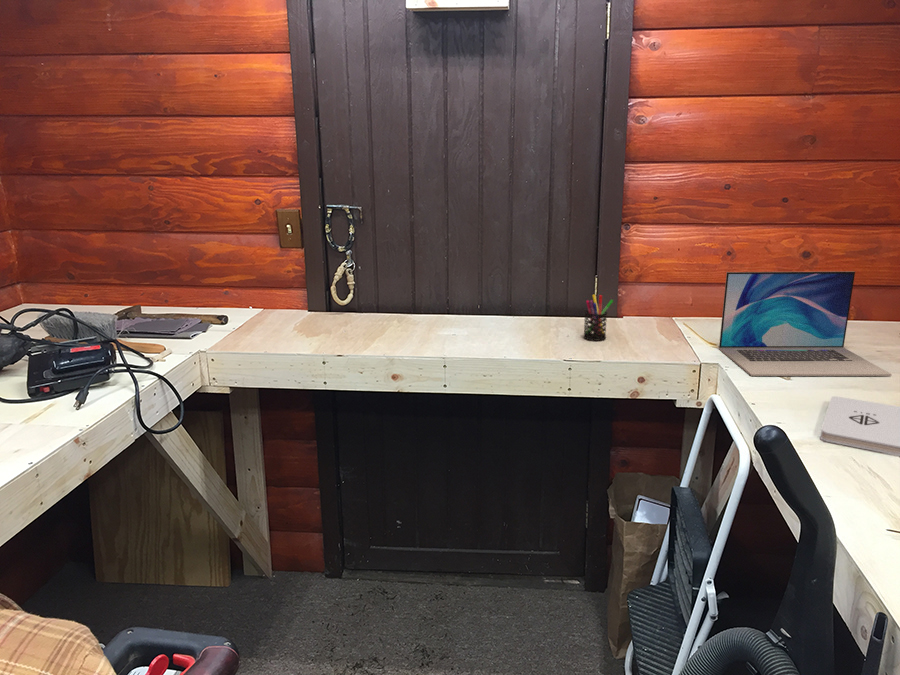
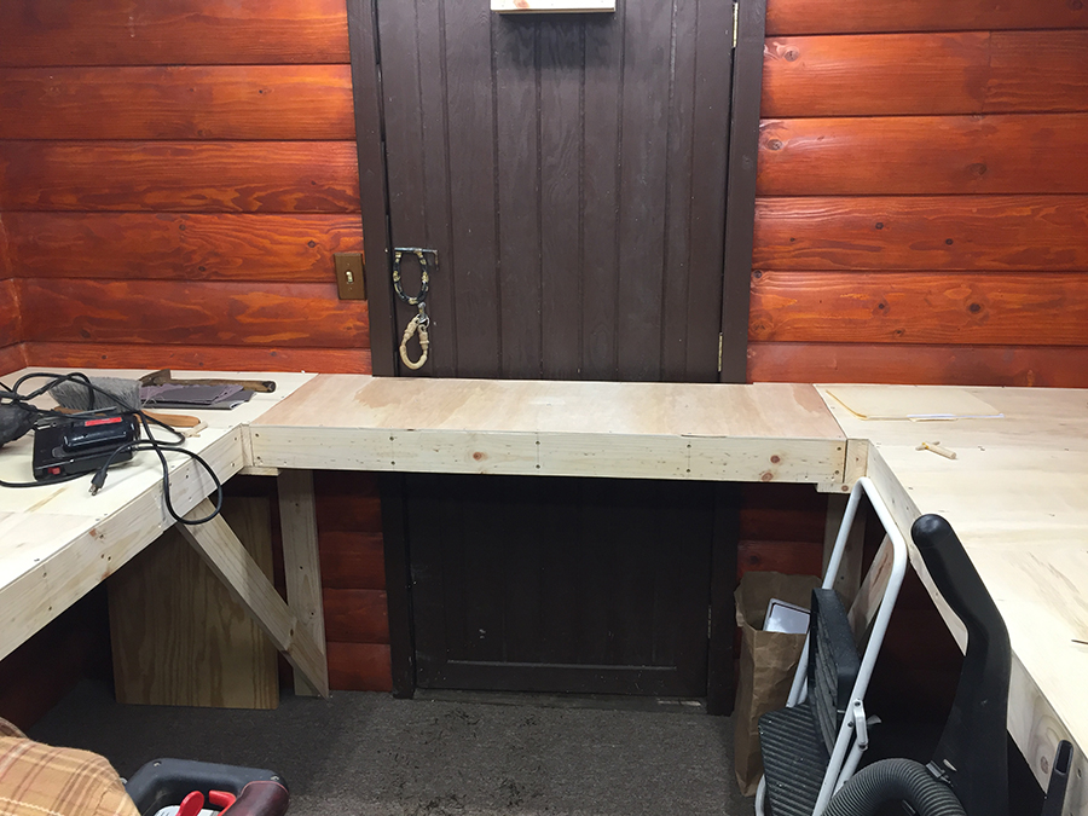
- notepad [819,395,900,457]
- laptop [718,270,893,377]
- pen holder [582,293,614,342]
